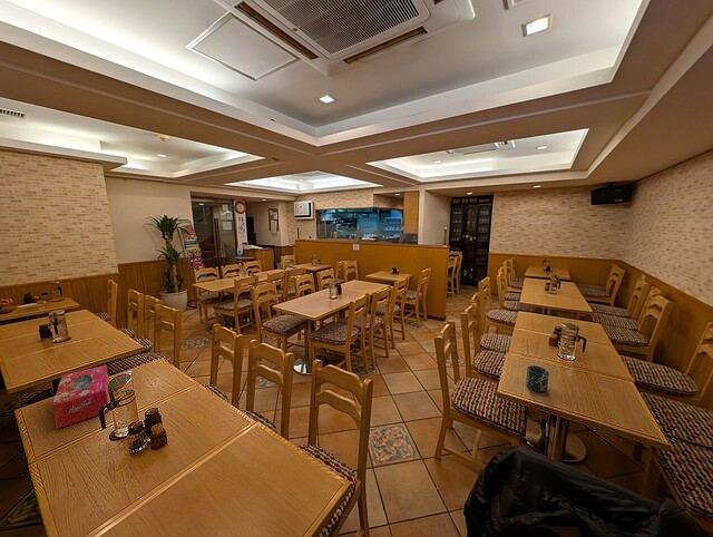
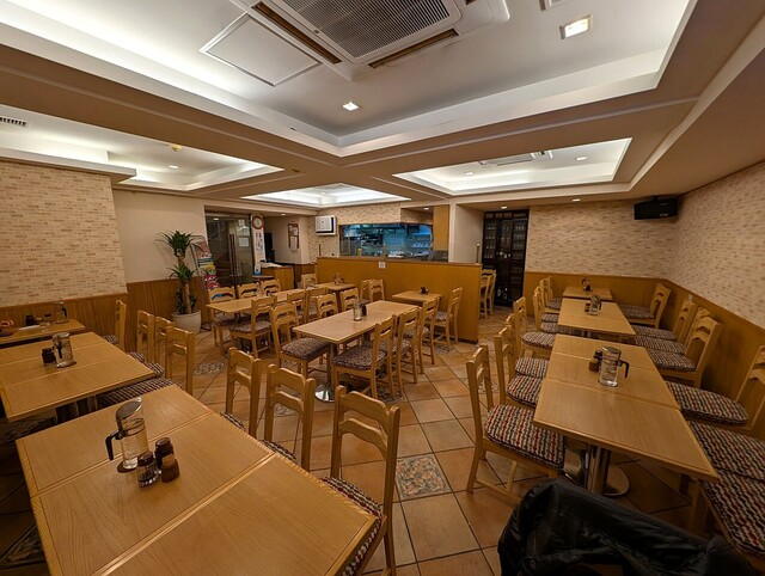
- tissue box [51,364,110,430]
- cup [525,364,550,393]
